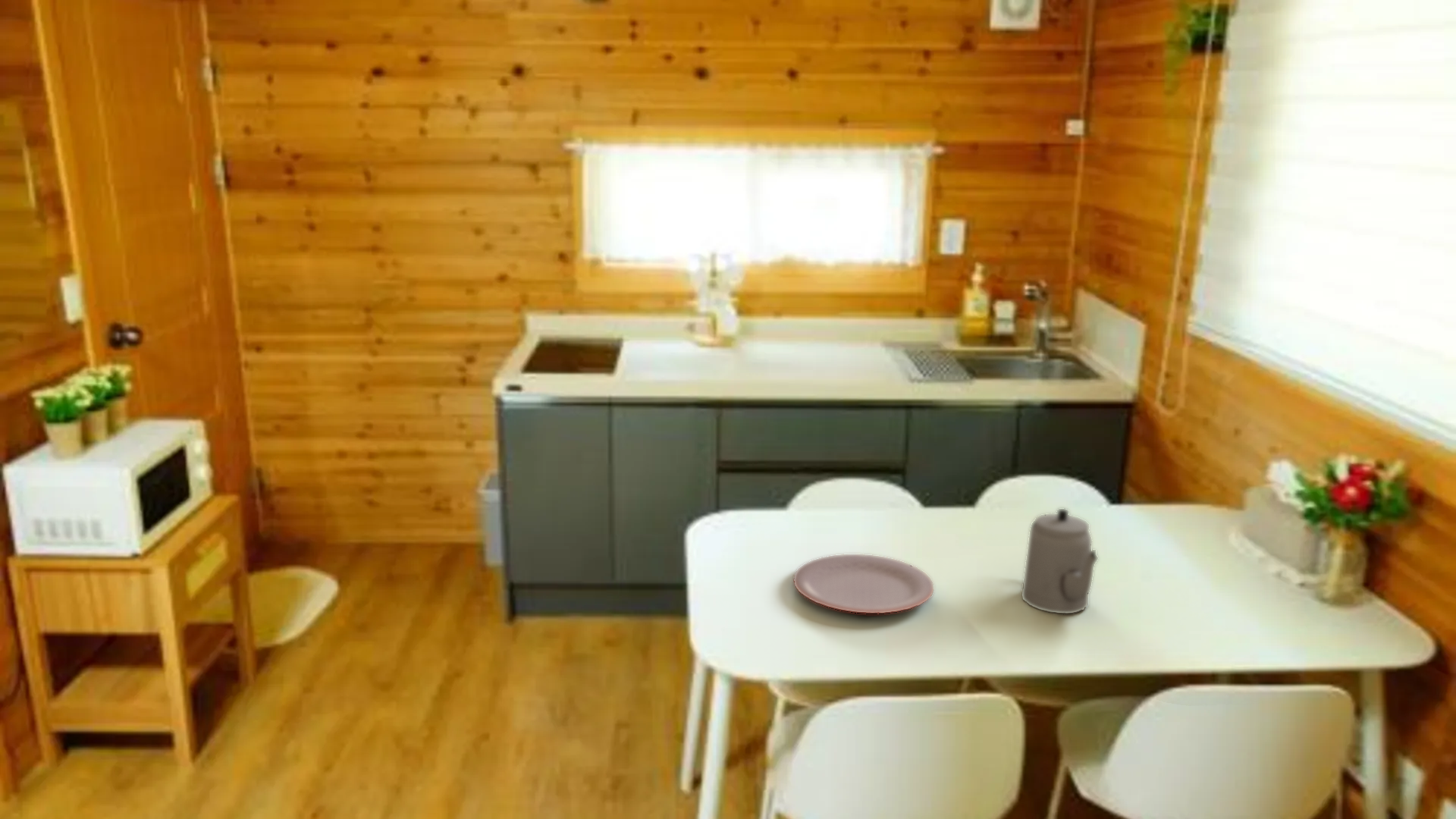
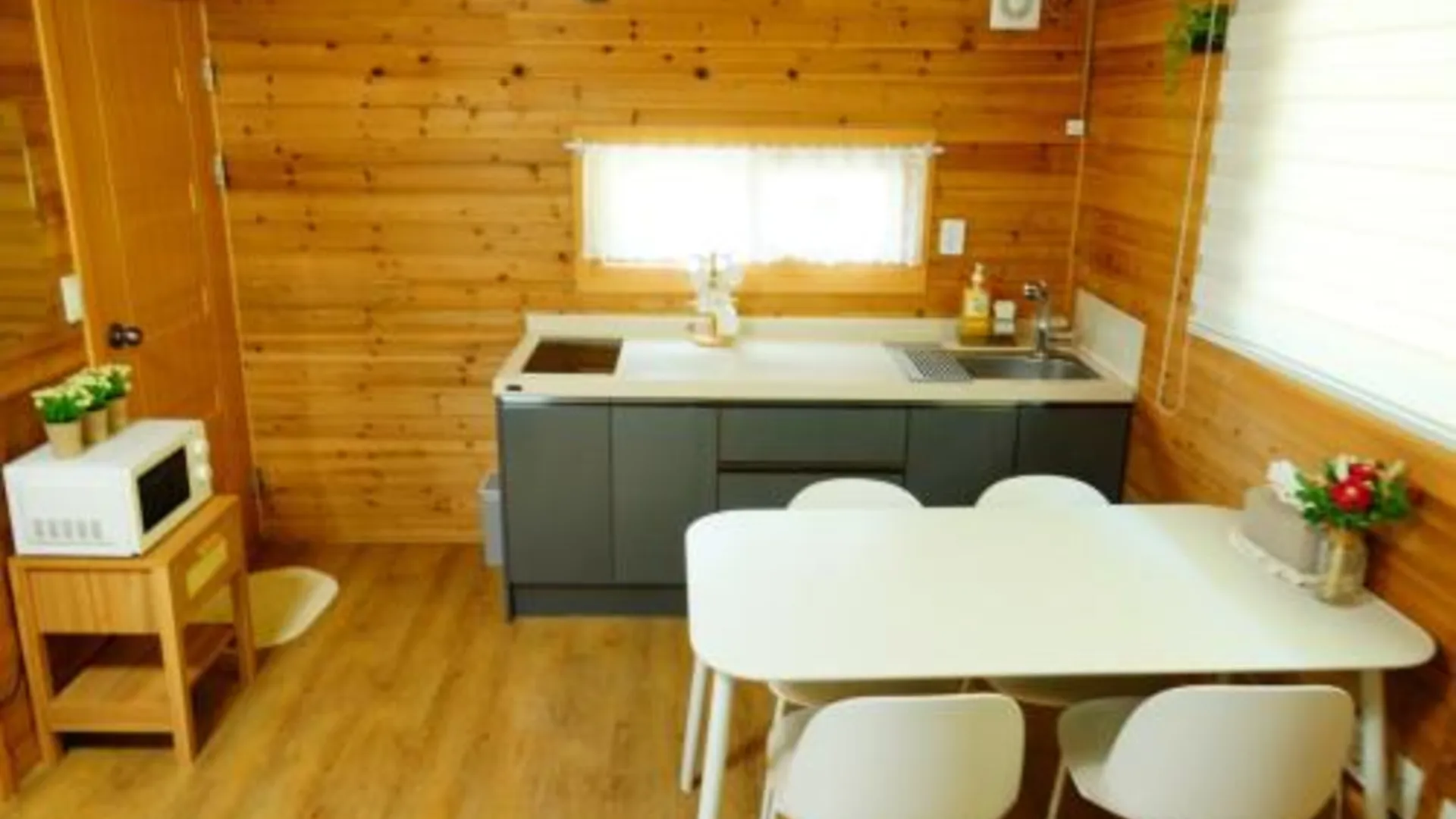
- teapot [1021,508,1099,614]
- plate [792,554,934,614]
